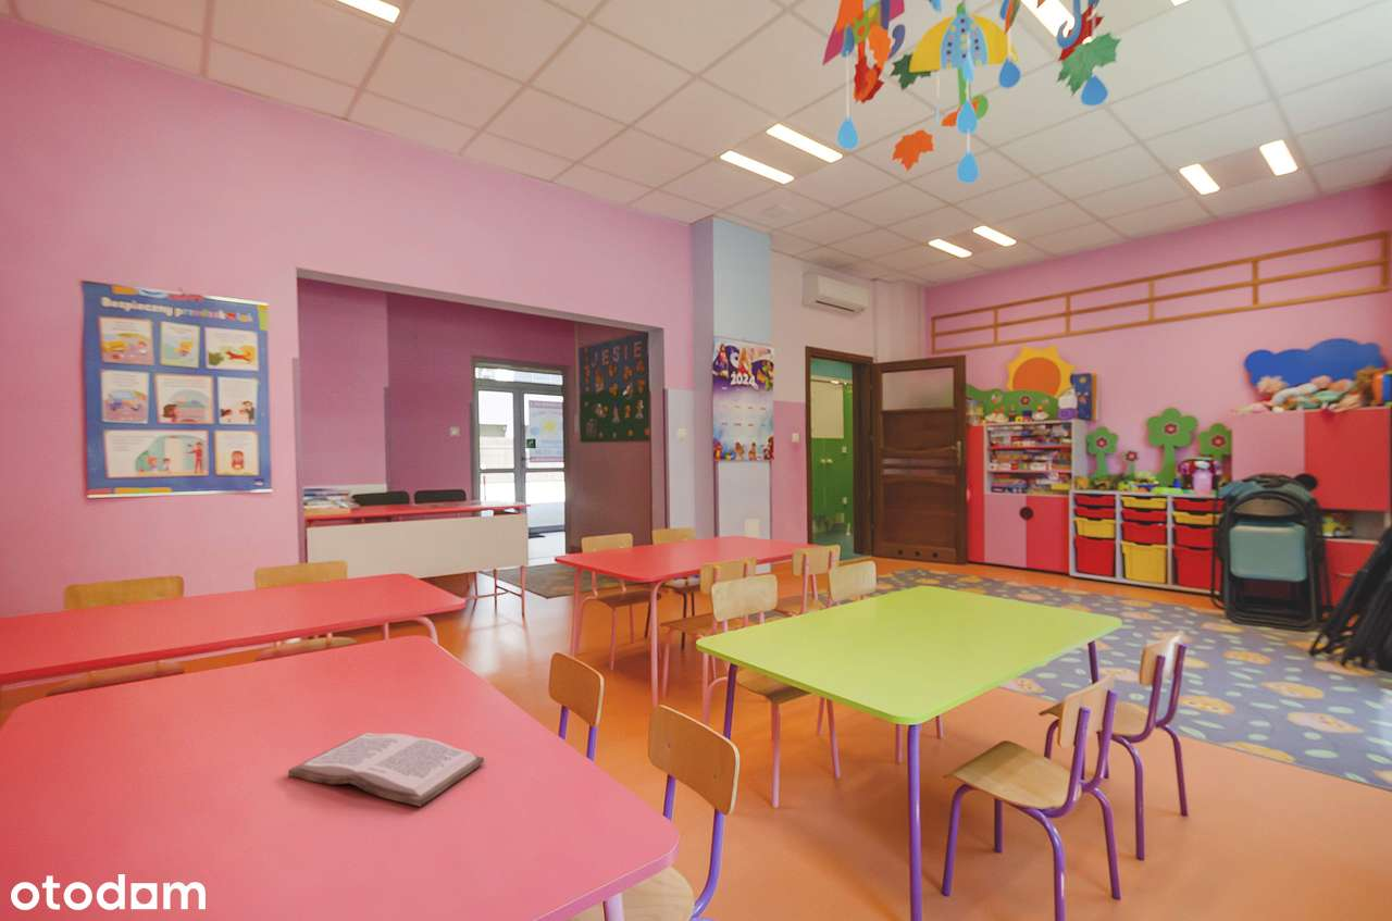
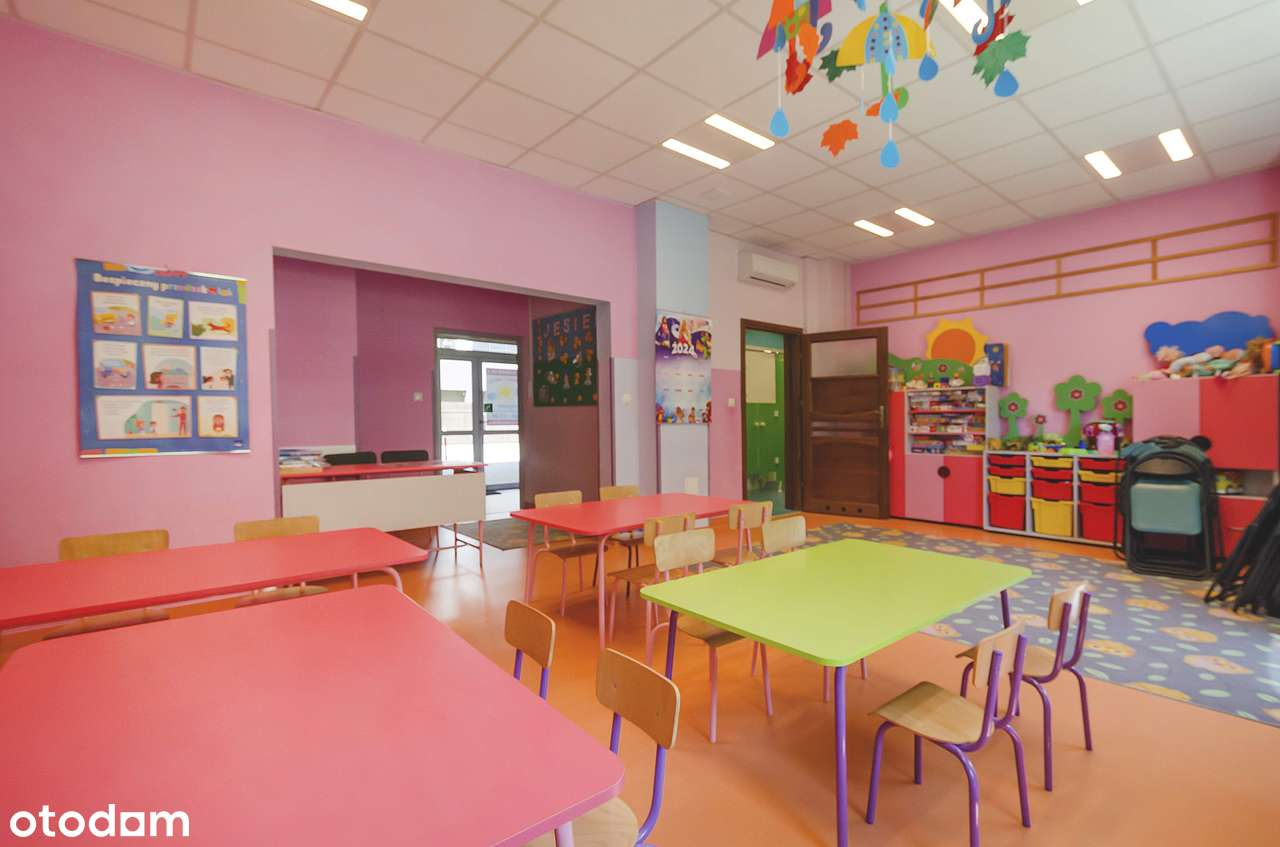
- book [287,732,485,808]
